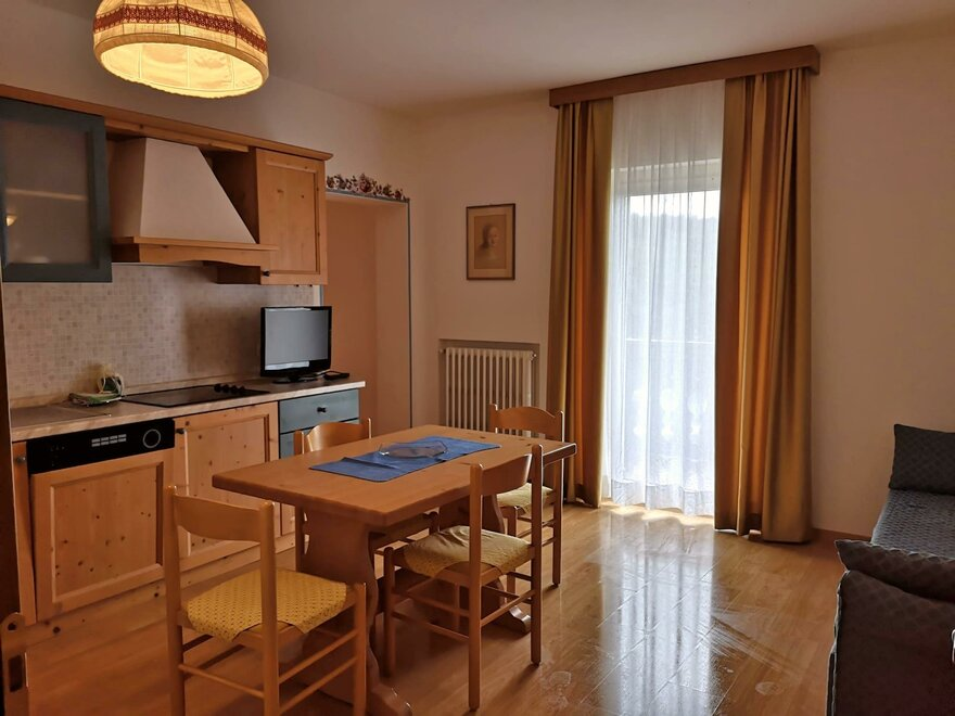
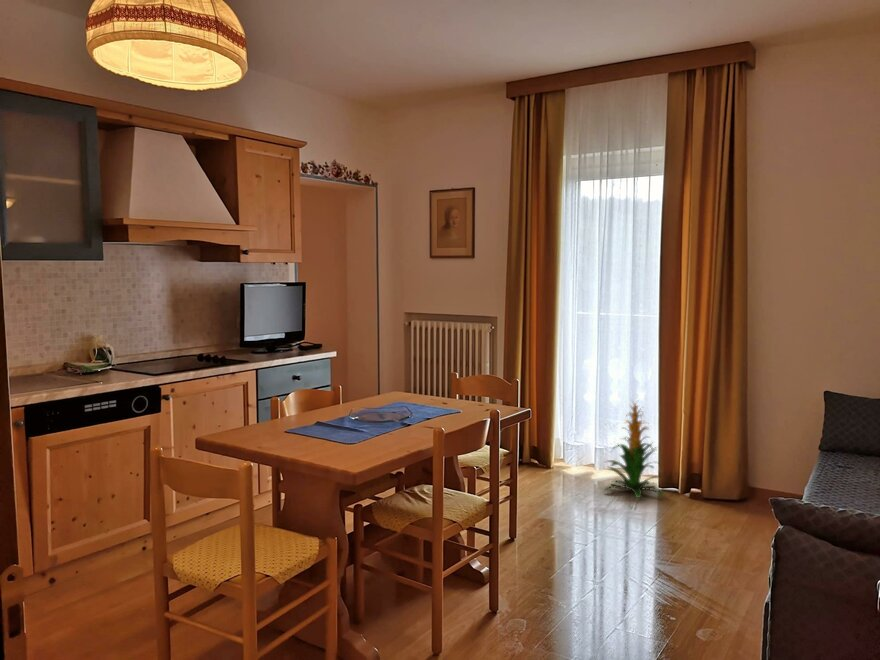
+ indoor plant [602,397,666,500]
